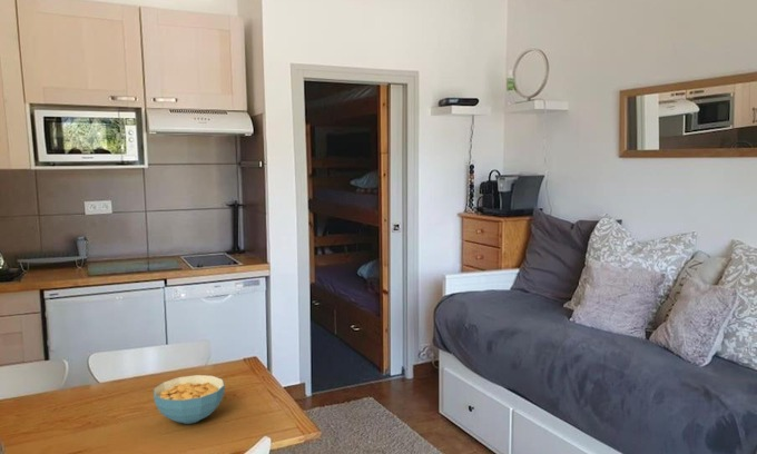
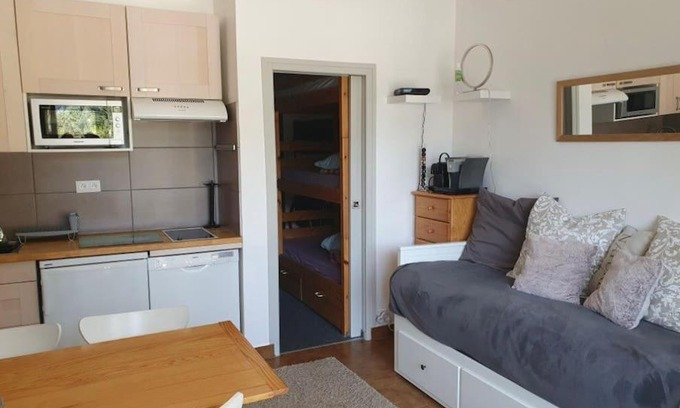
- cereal bowl [153,374,226,425]
